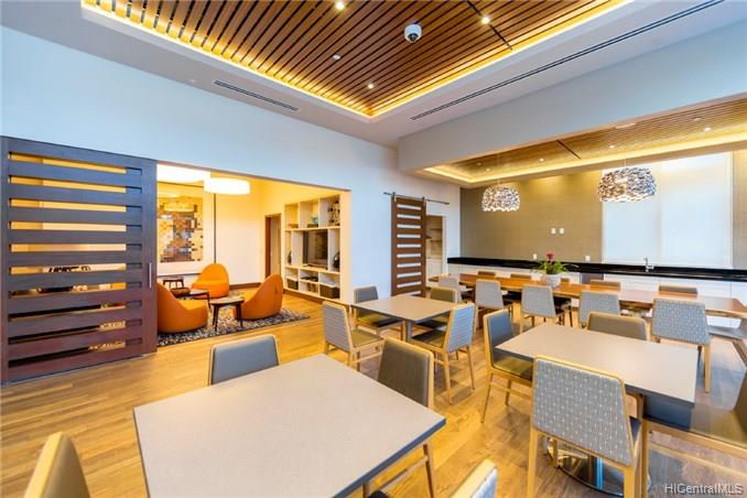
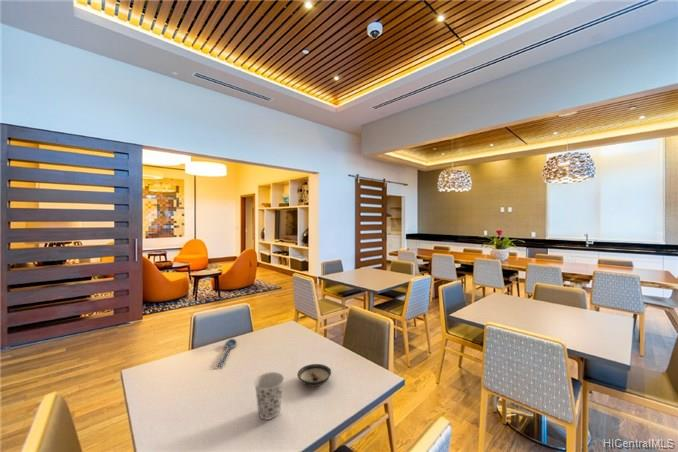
+ spoon [216,338,238,368]
+ saucer [297,363,332,387]
+ cup [253,371,285,421]
